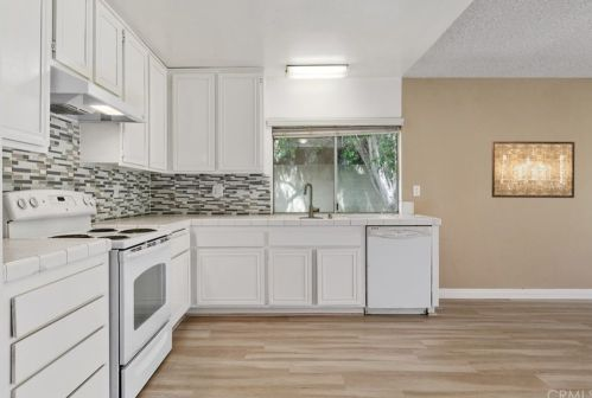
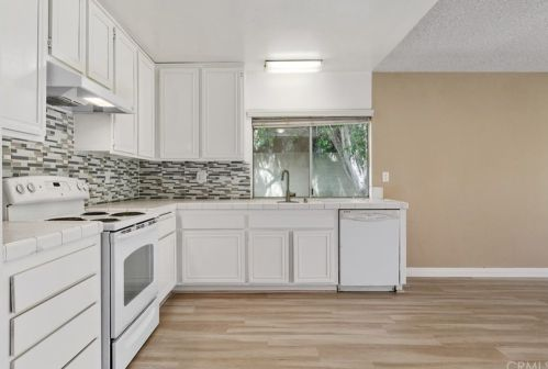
- wall art [491,140,575,199]
